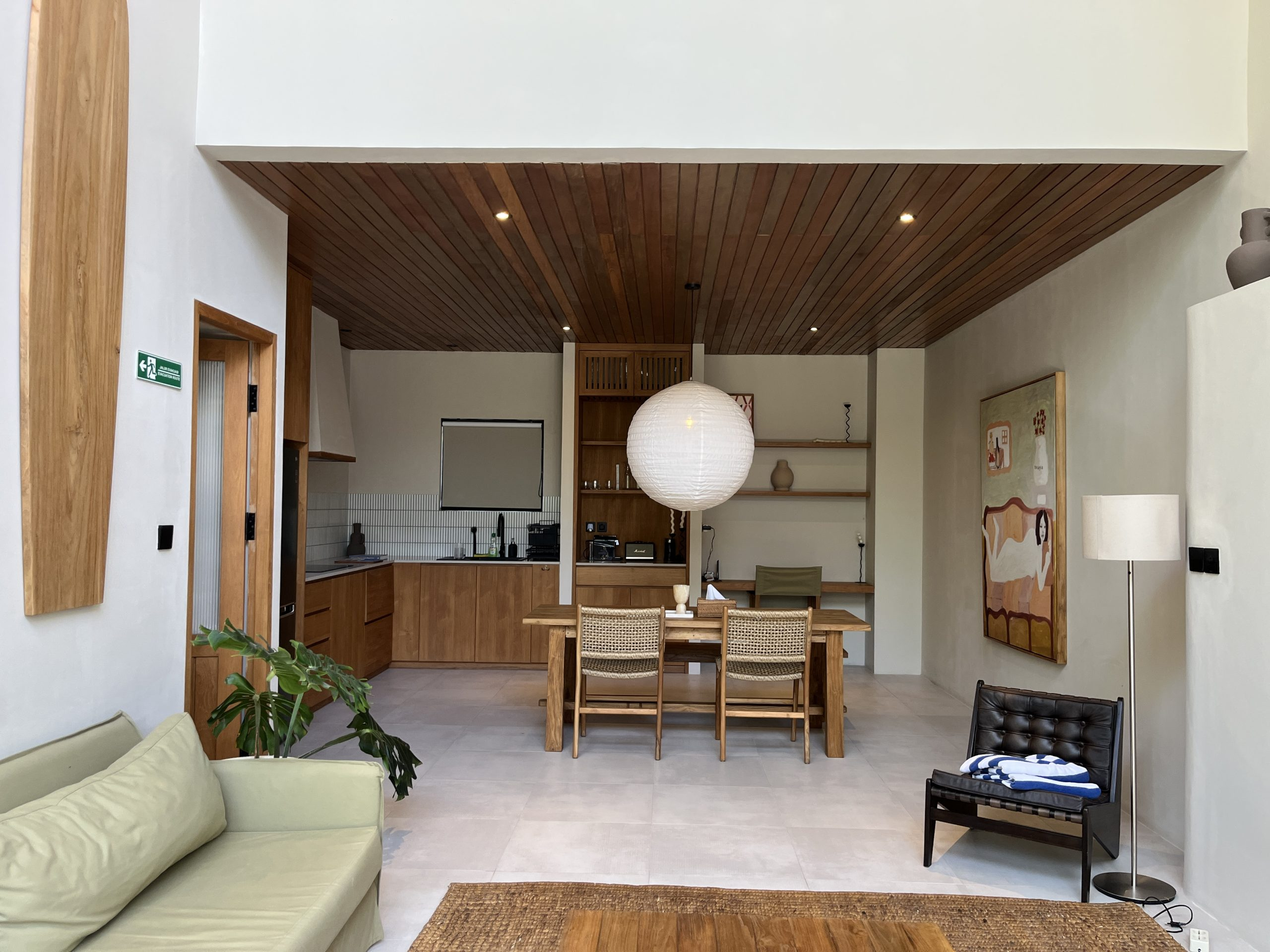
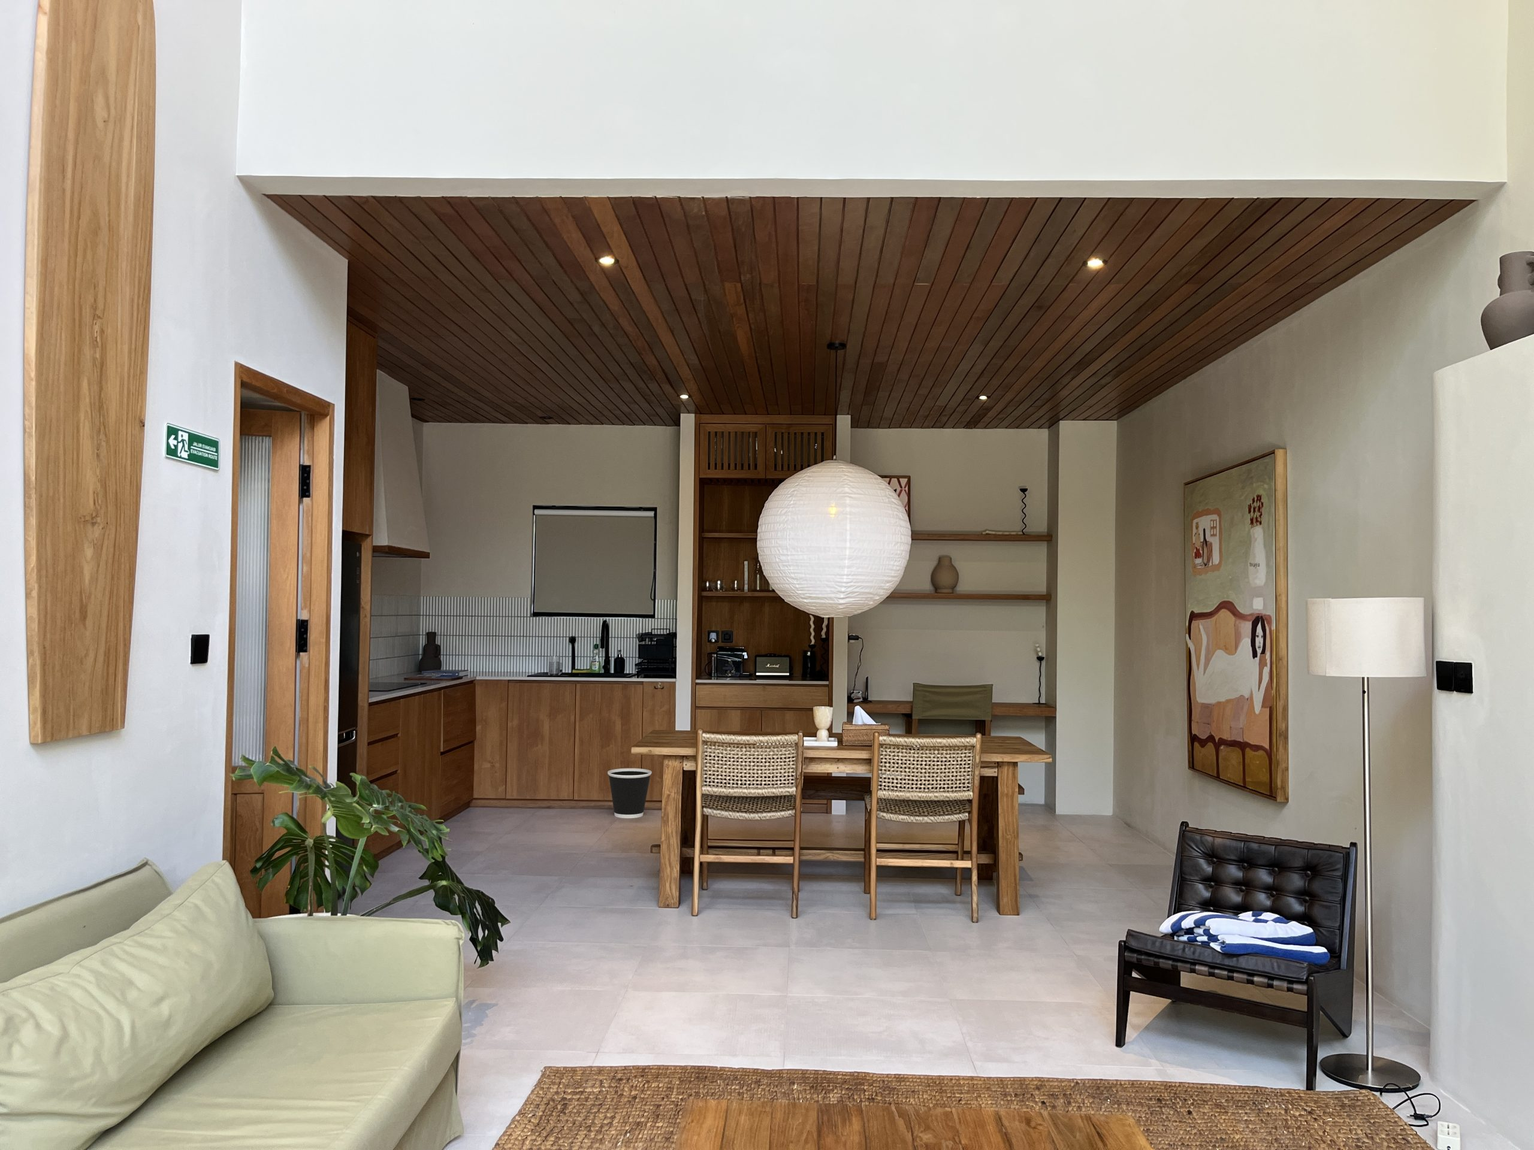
+ wastebasket [608,768,652,819]
